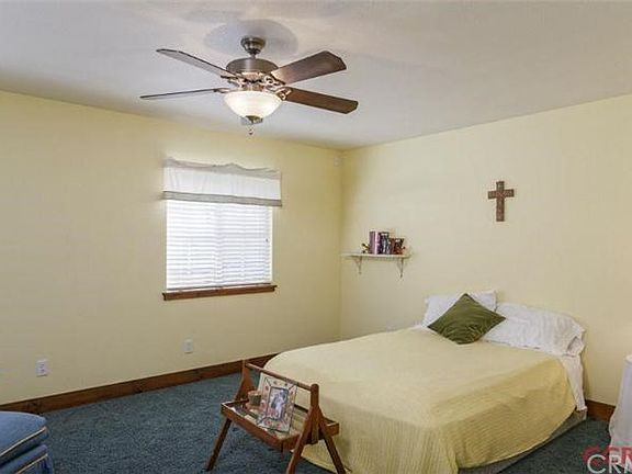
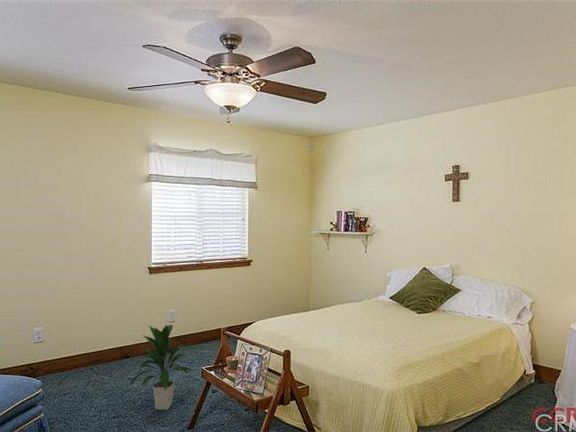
+ indoor plant [129,324,195,411]
